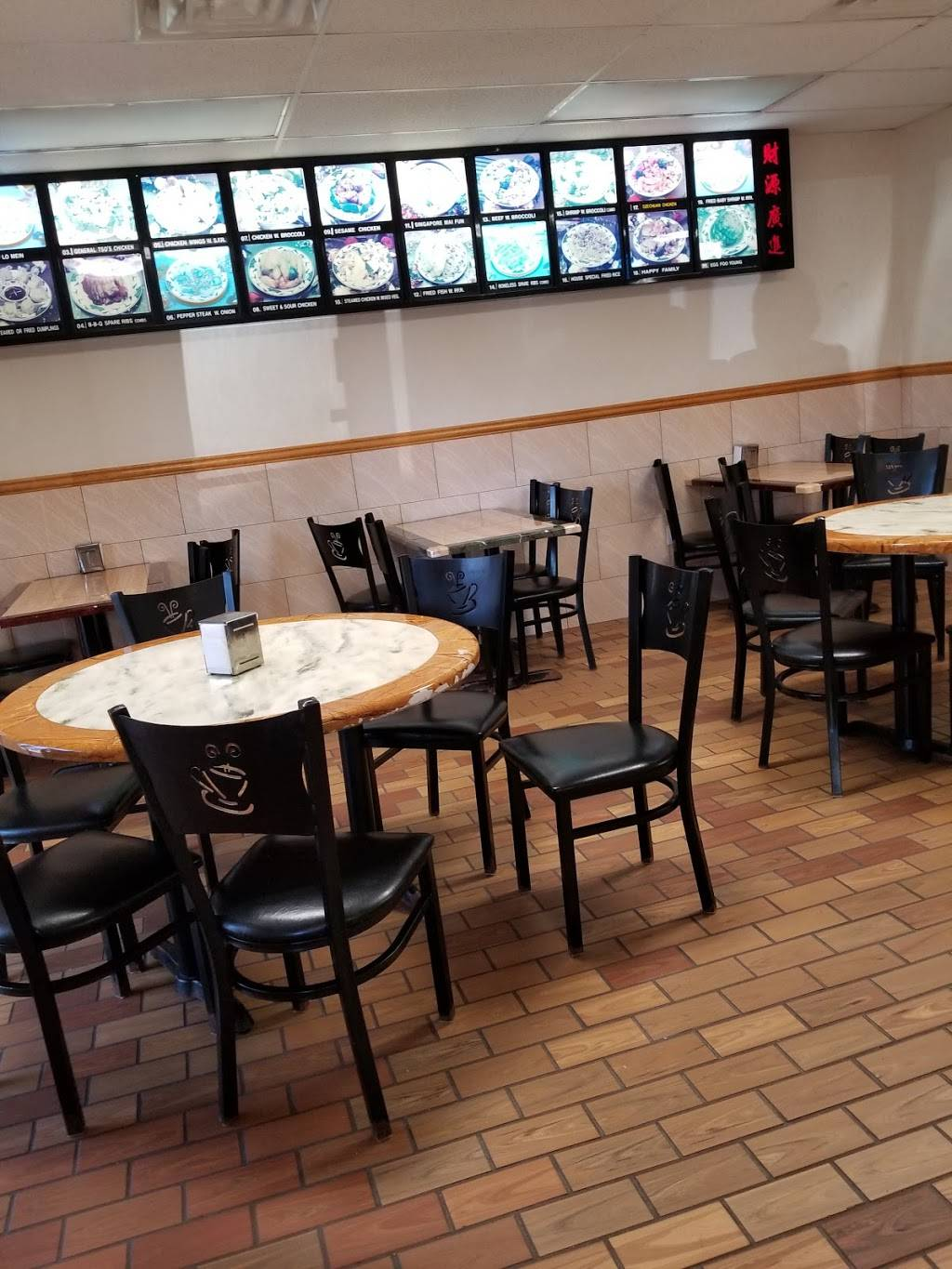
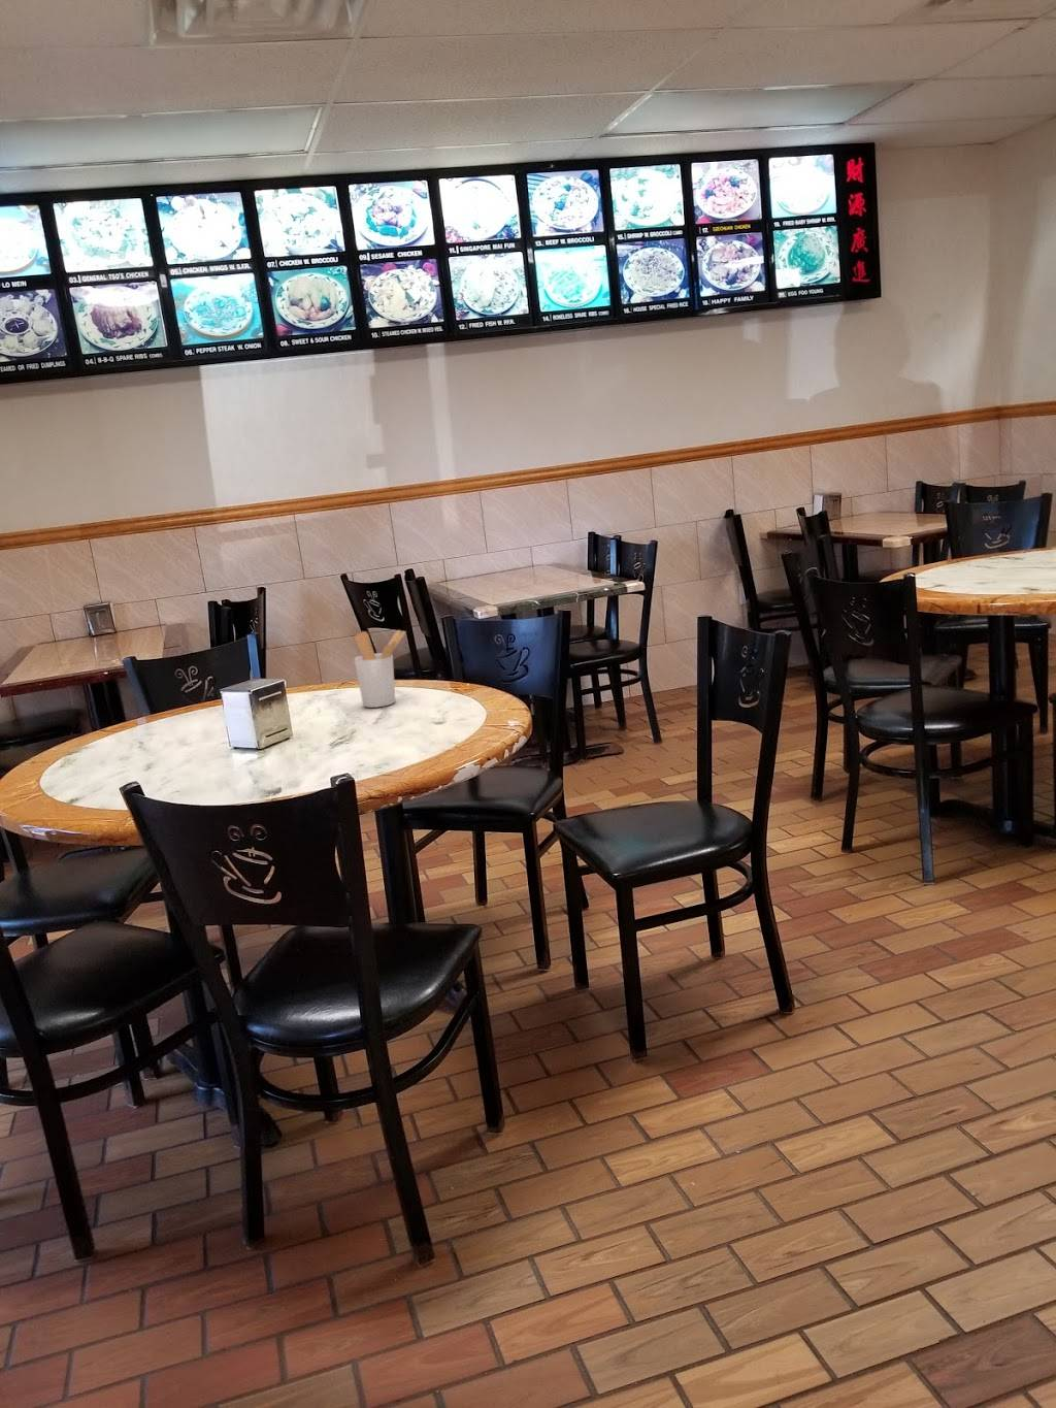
+ utensil holder [353,629,406,709]
